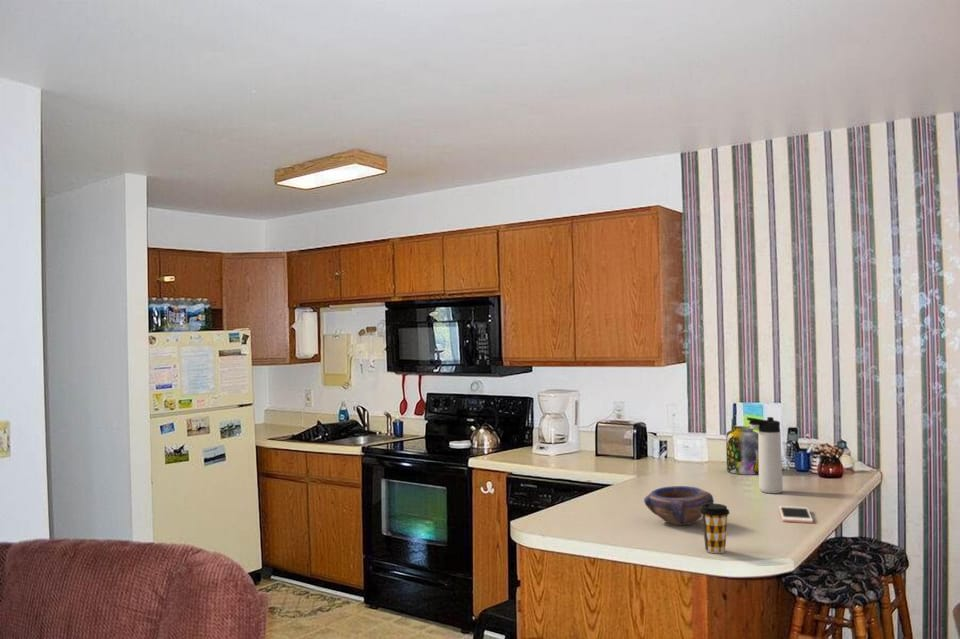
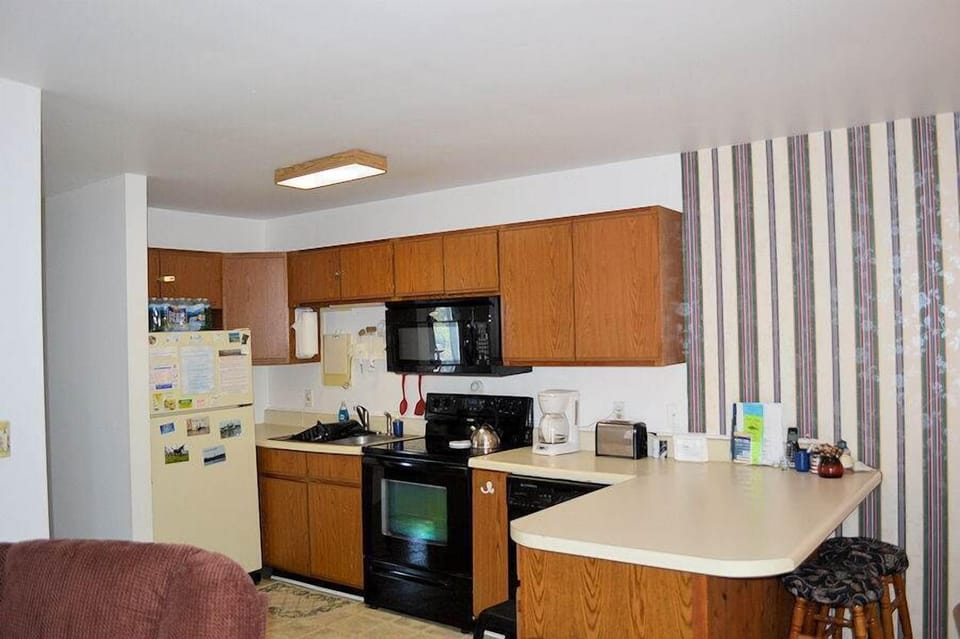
- cell phone [778,505,814,524]
- bowl [643,485,715,526]
- jar [725,425,759,476]
- thermos bottle [746,416,784,494]
- coffee cup [700,502,731,554]
